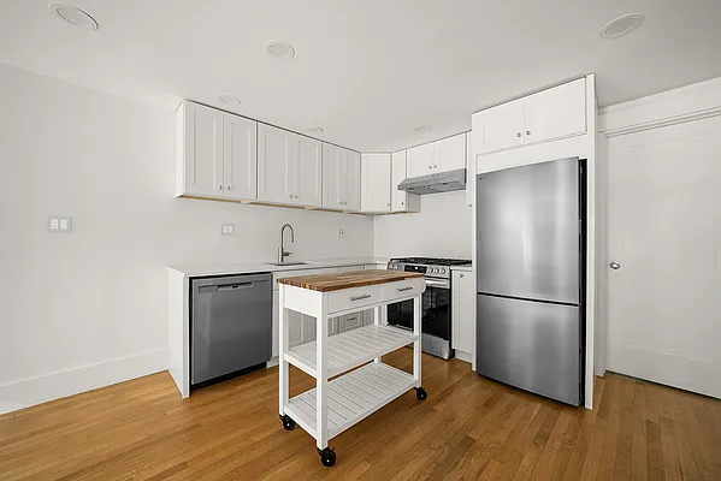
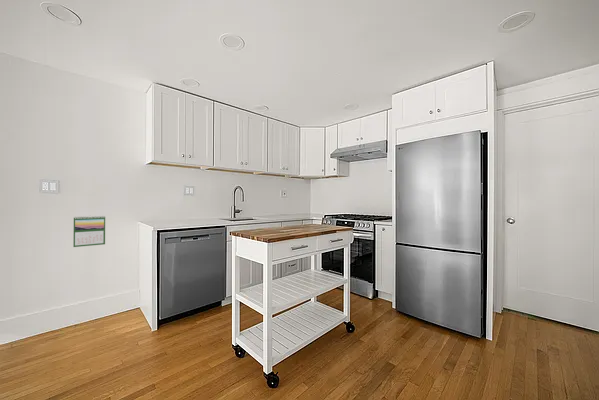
+ calendar [72,215,106,248]
